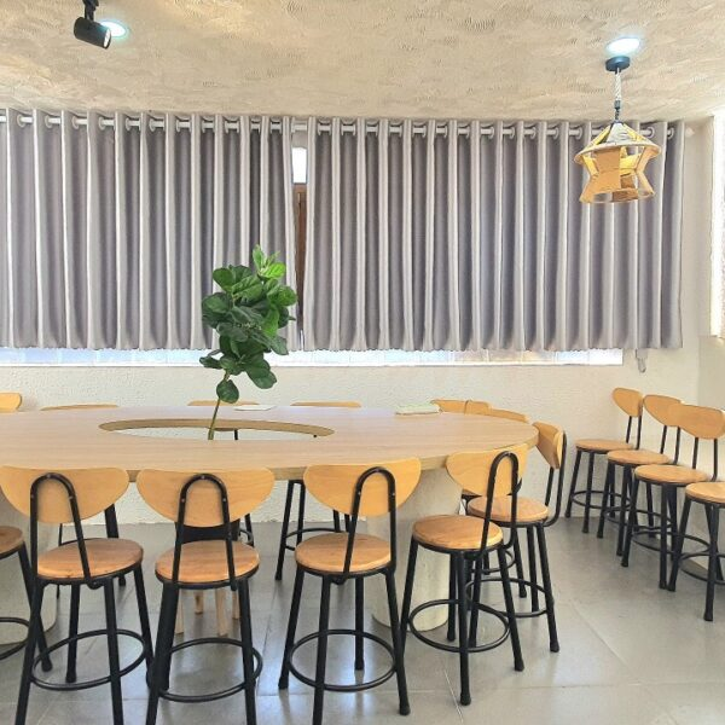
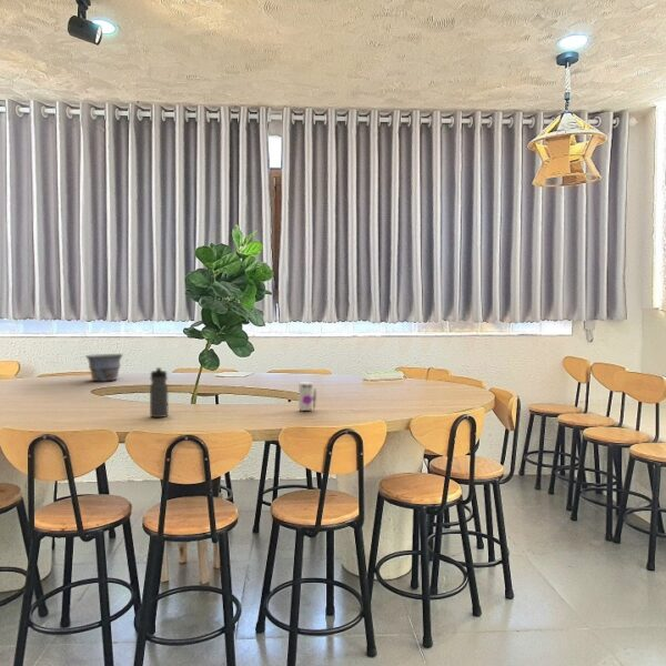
+ water bottle [149,366,170,418]
+ bowl [84,353,124,383]
+ toy [296,381,317,412]
